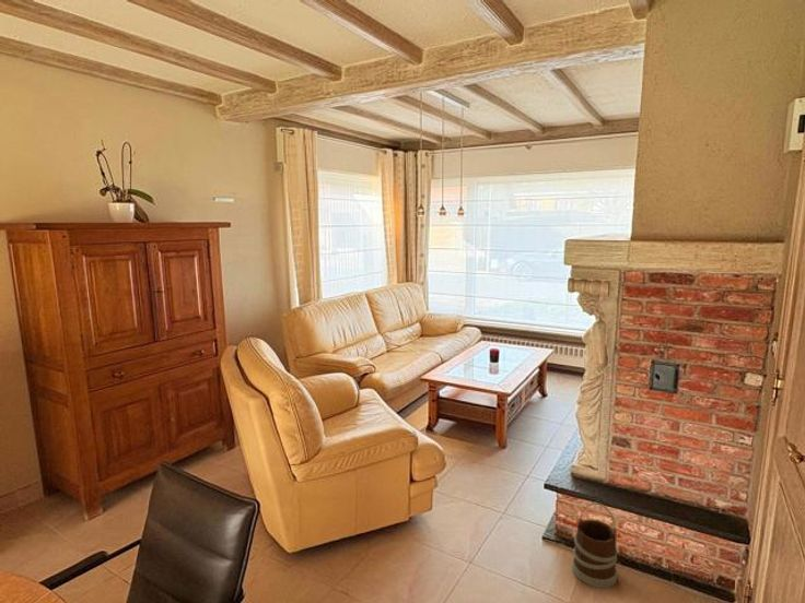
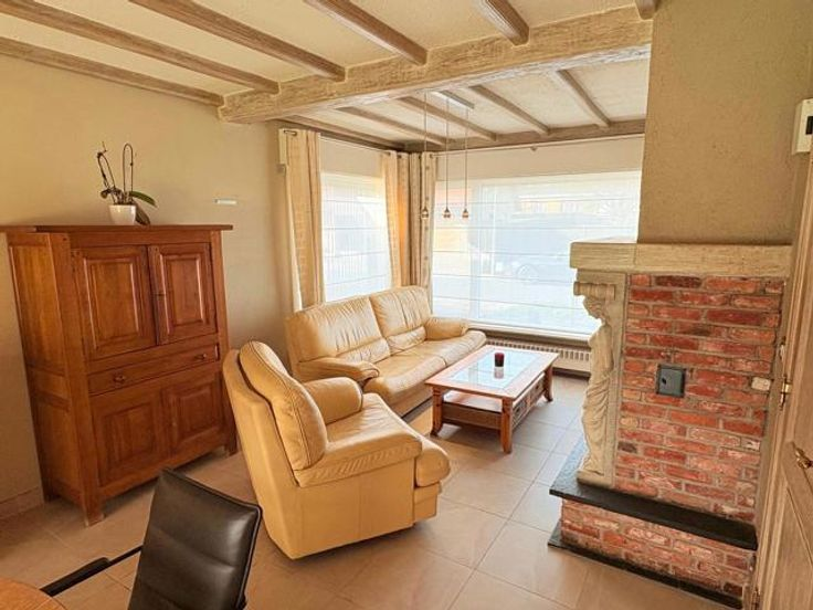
- wooden bucket [571,501,618,589]
